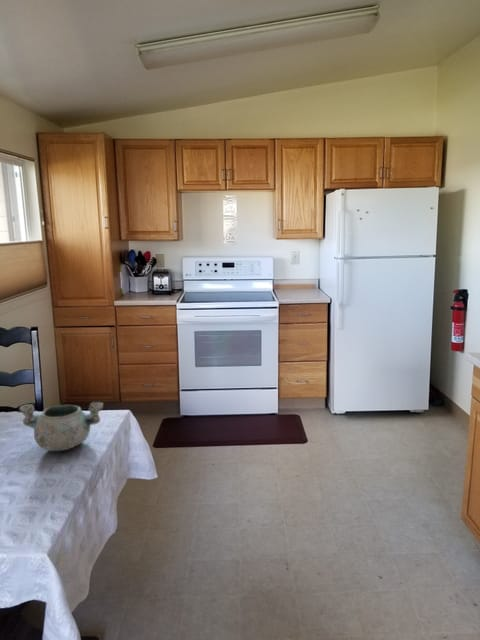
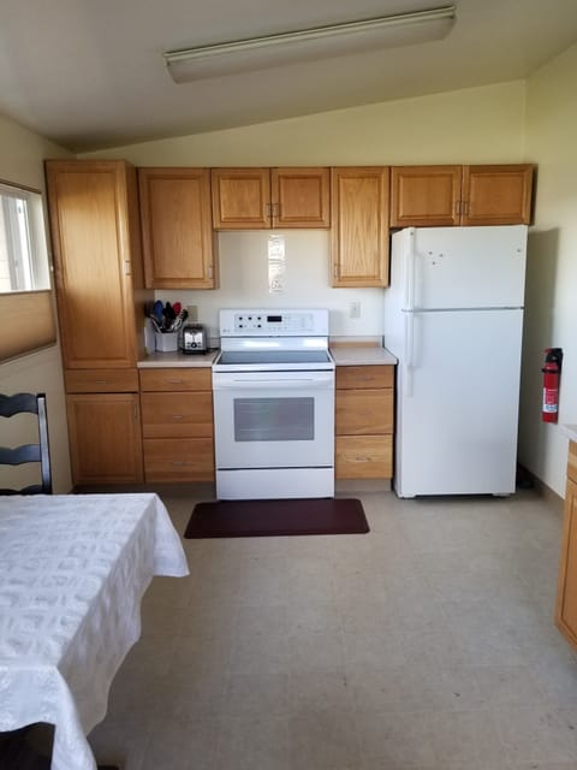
- decorative bowl [18,401,104,452]
